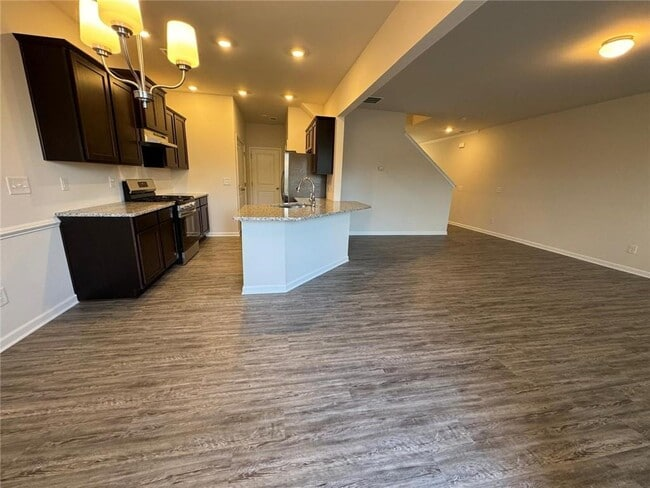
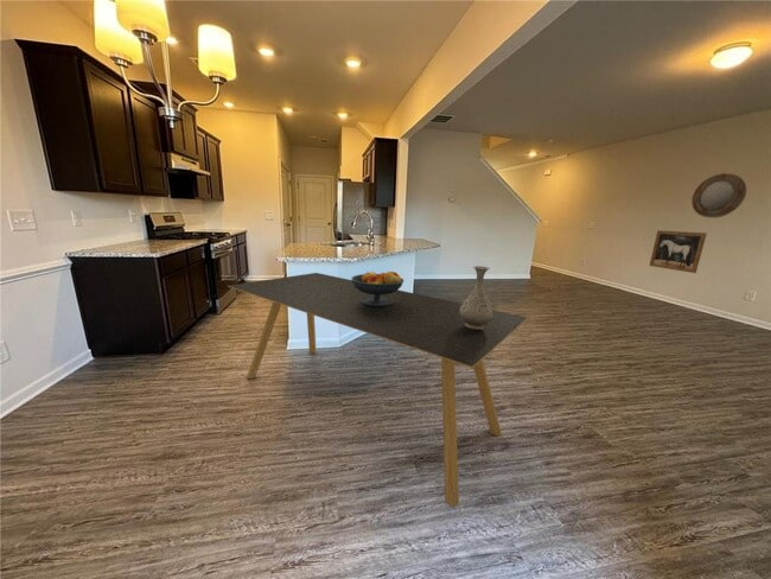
+ fruit bowl [350,269,404,306]
+ vase [459,265,493,330]
+ home mirror [690,172,747,219]
+ dining table [227,272,529,508]
+ wall art [649,229,708,274]
